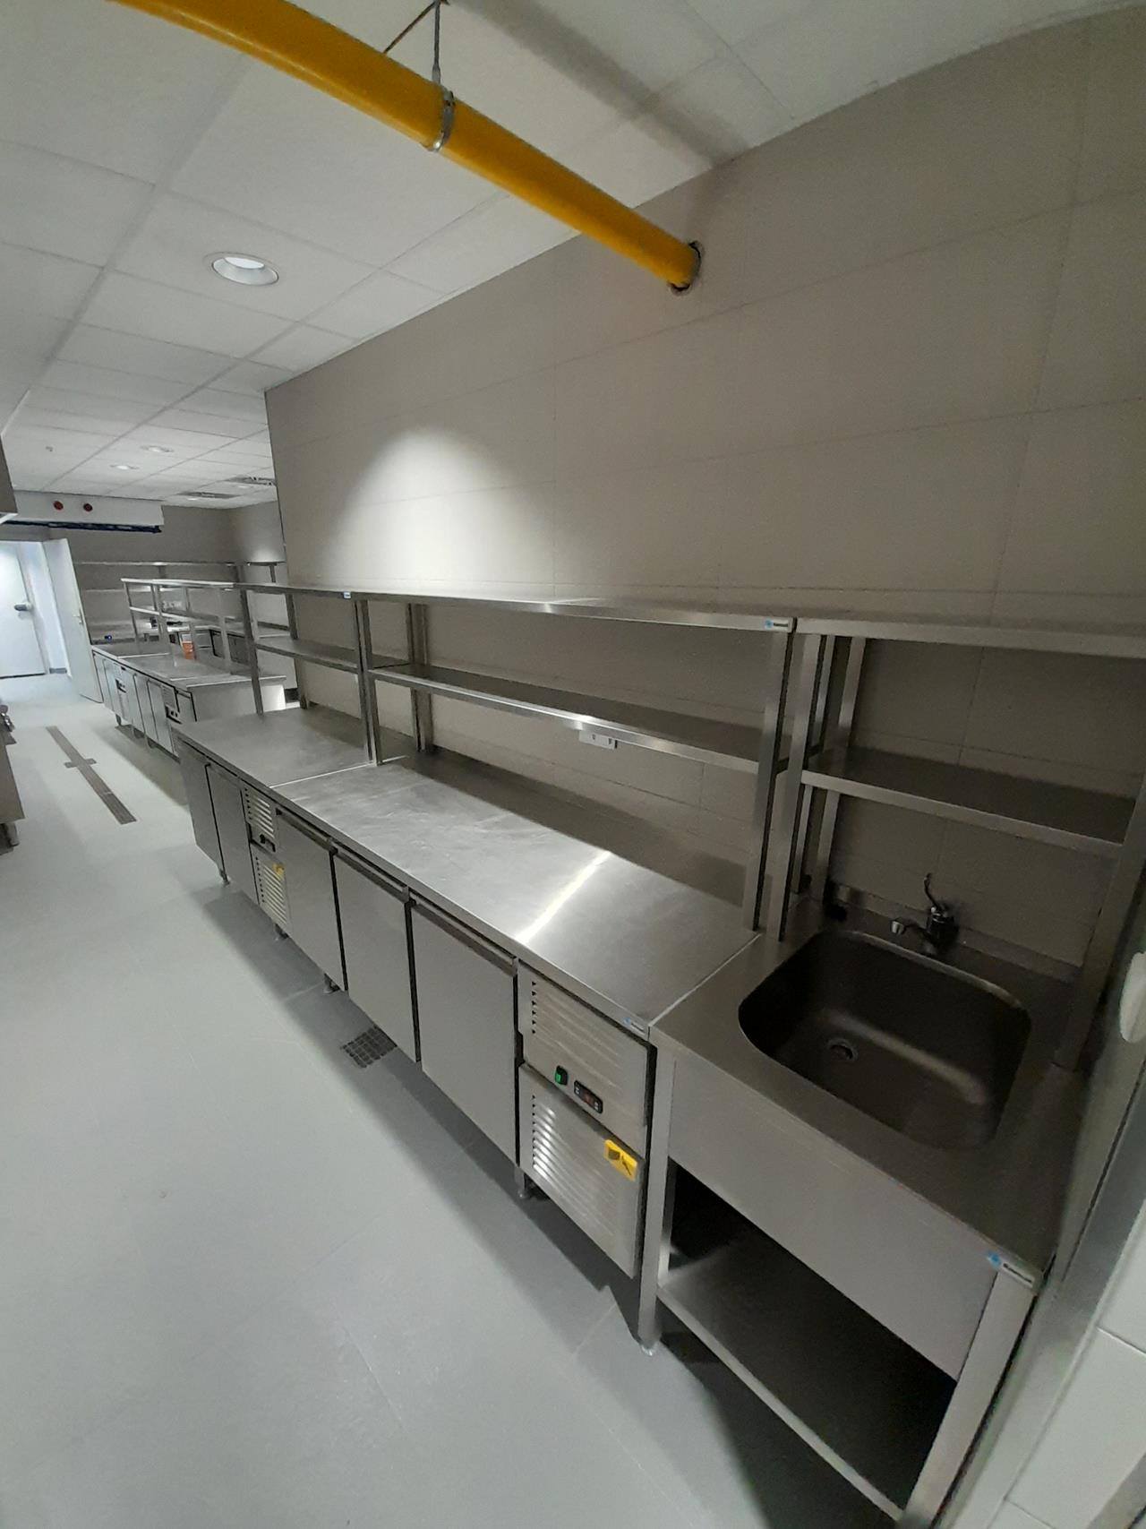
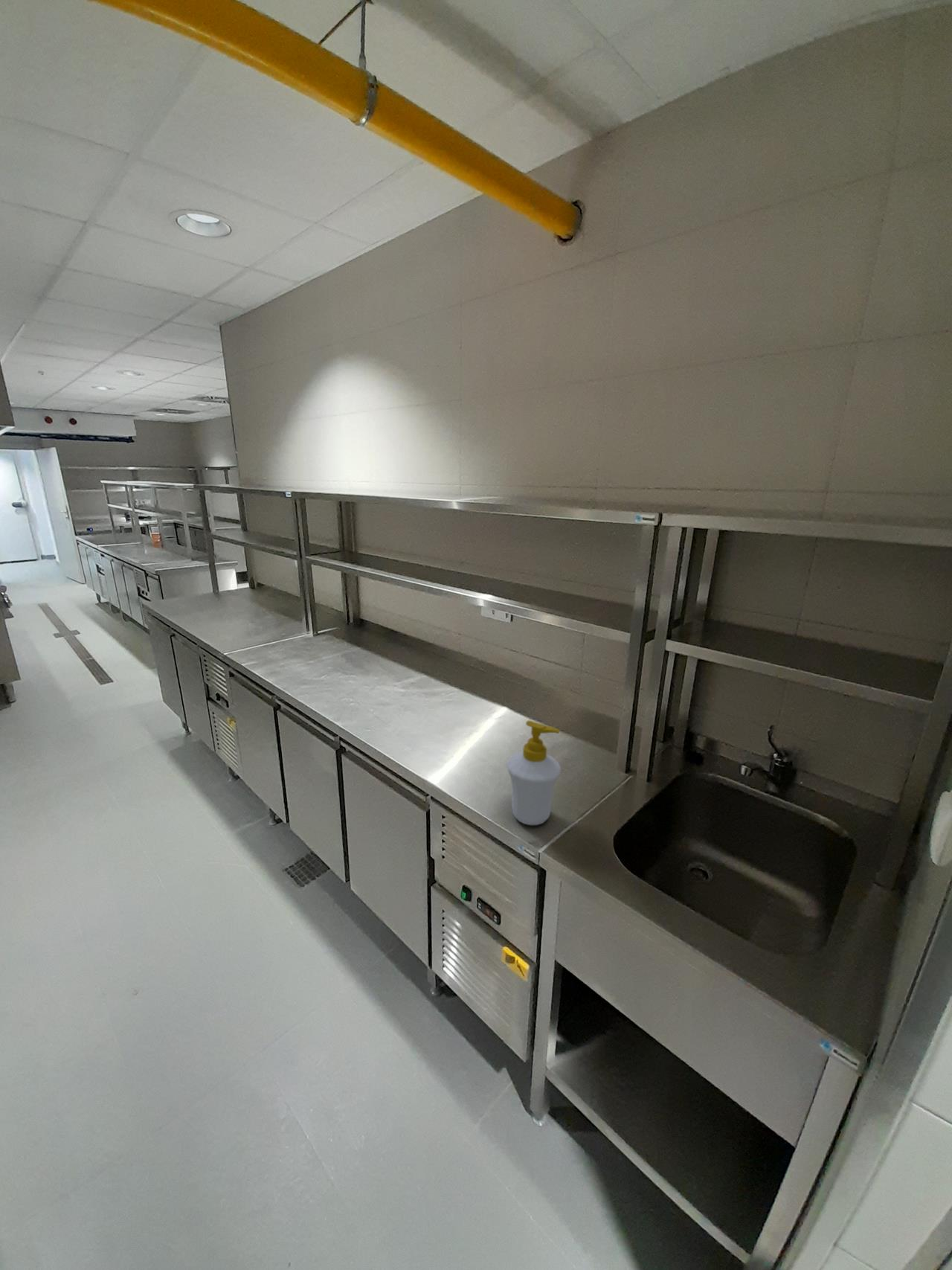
+ soap bottle [506,719,562,826]
